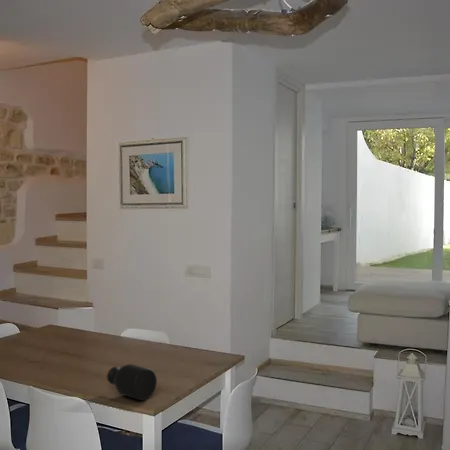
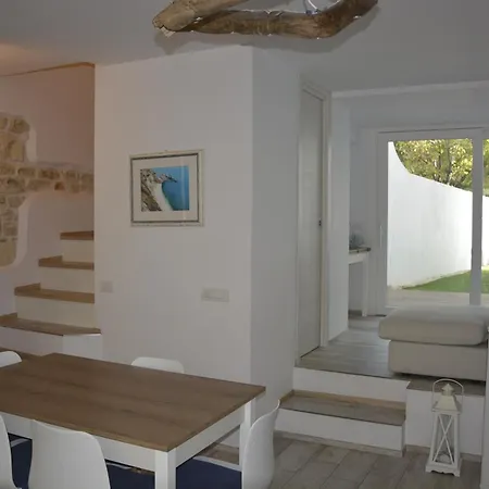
- bottle [105,363,158,402]
